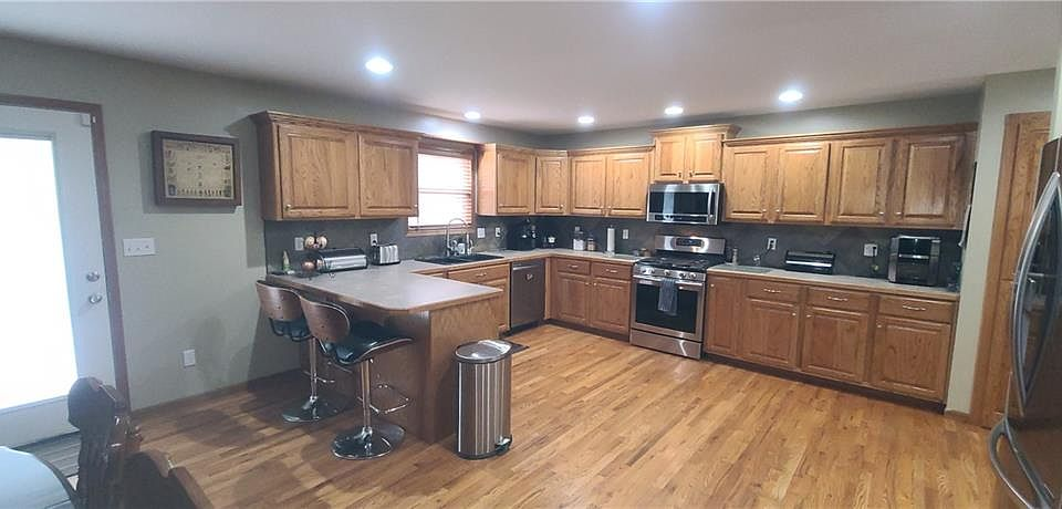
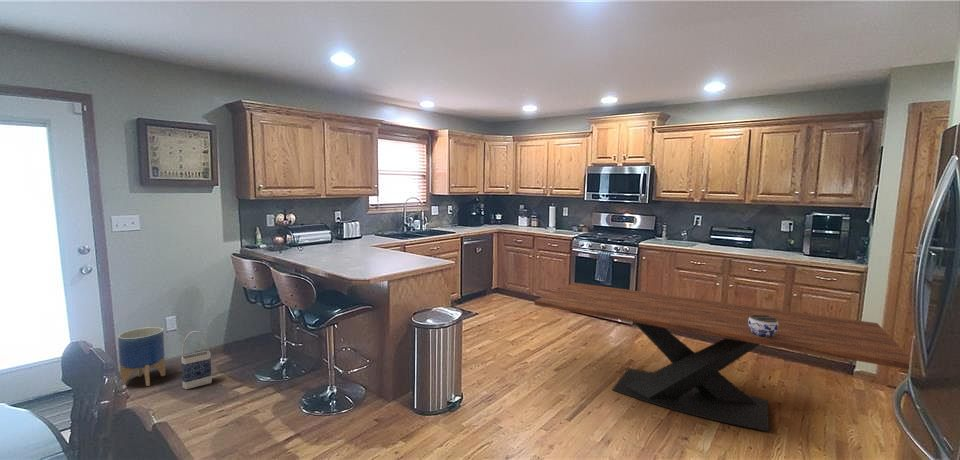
+ dining table [533,282,911,433]
+ bag [180,330,213,390]
+ planter [117,326,166,387]
+ jar [748,314,779,338]
